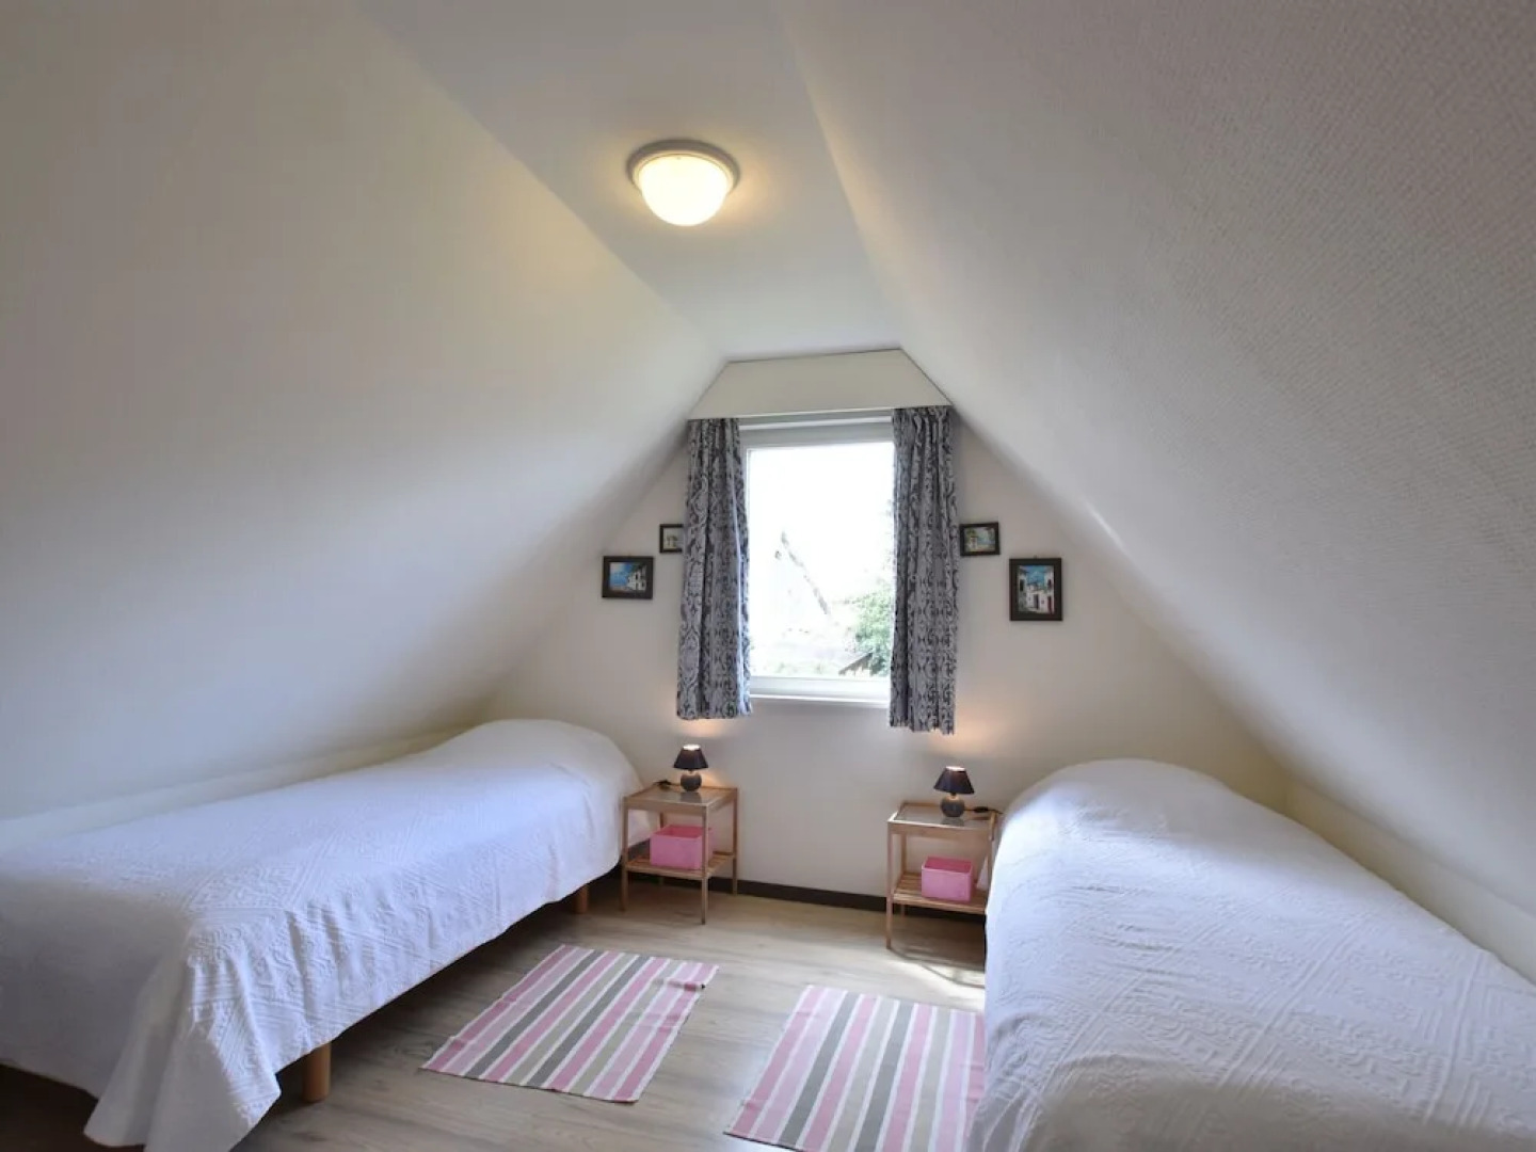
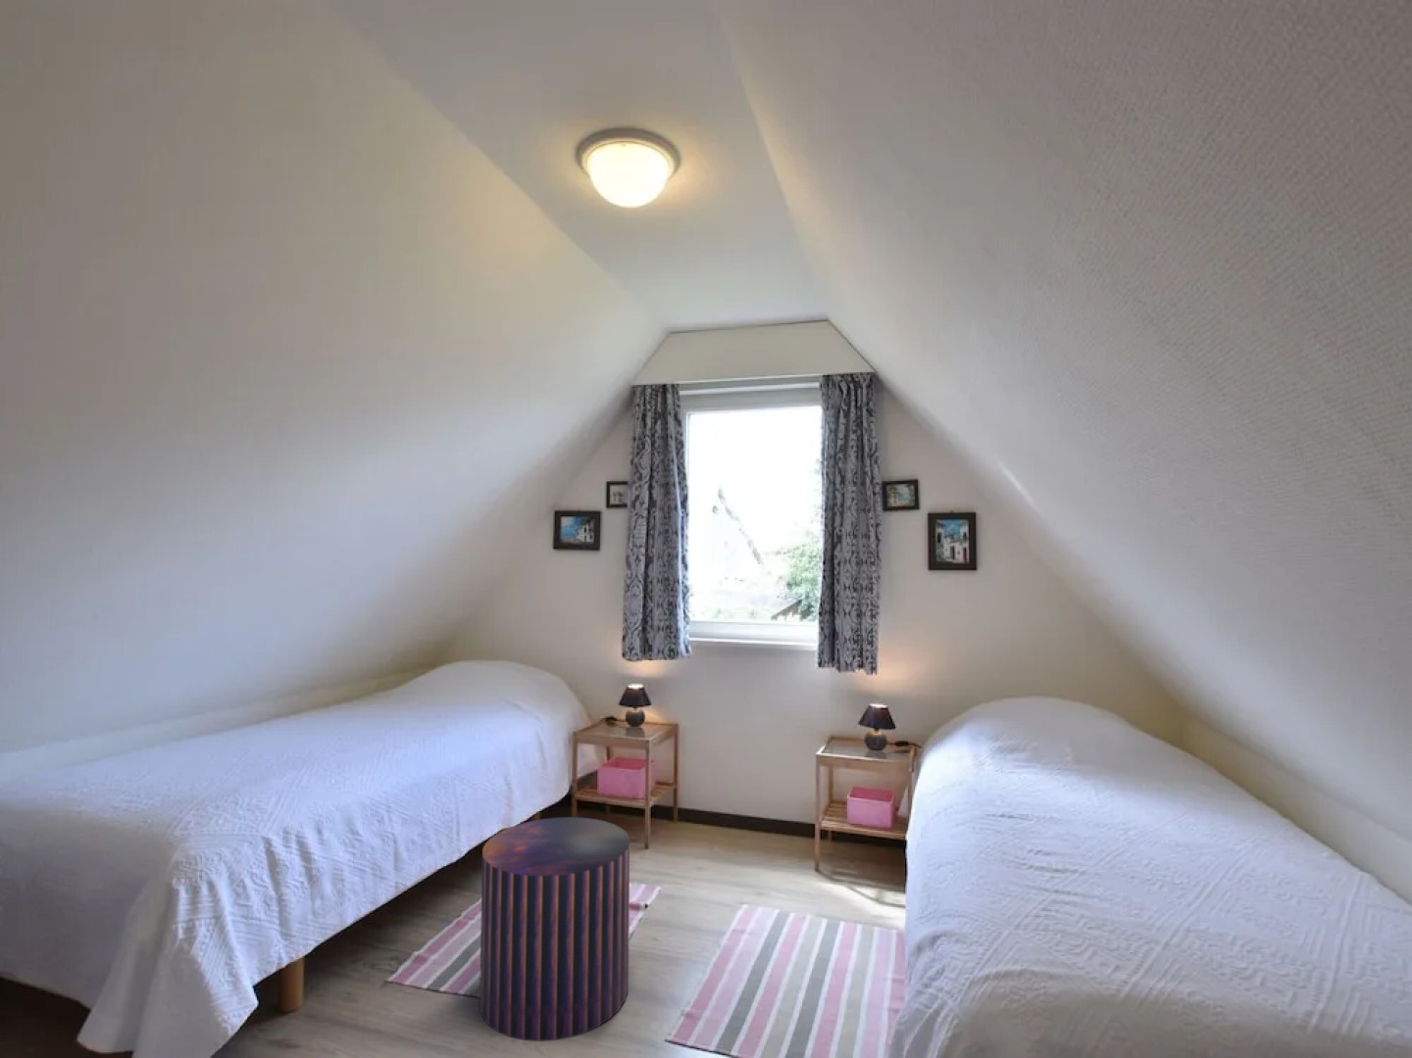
+ stool [478,816,632,1042]
